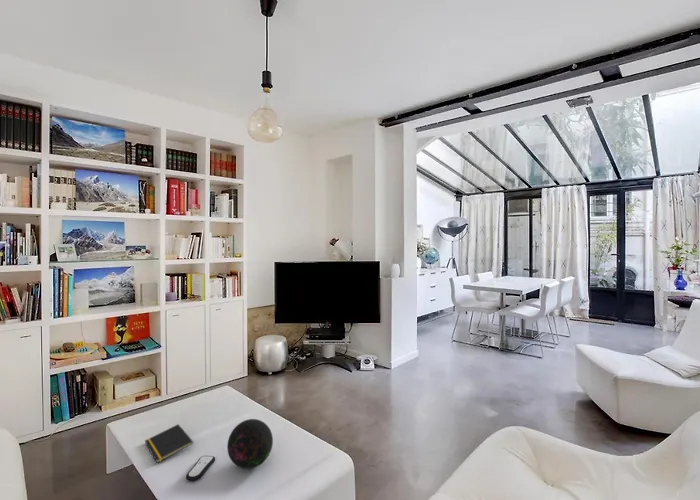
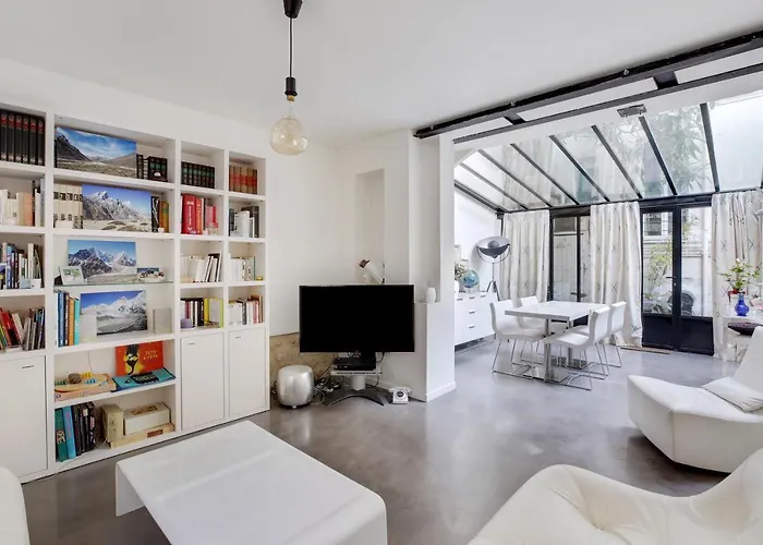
- decorative orb [226,418,274,470]
- remote control [185,455,216,482]
- notepad [144,423,194,464]
